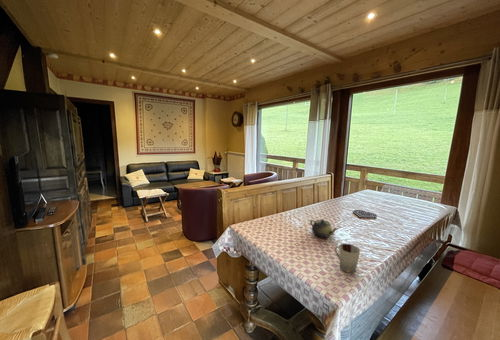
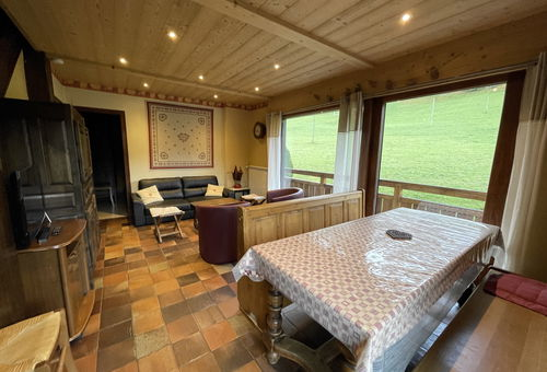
- teapot [309,218,338,238]
- cup [334,243,361,274]
